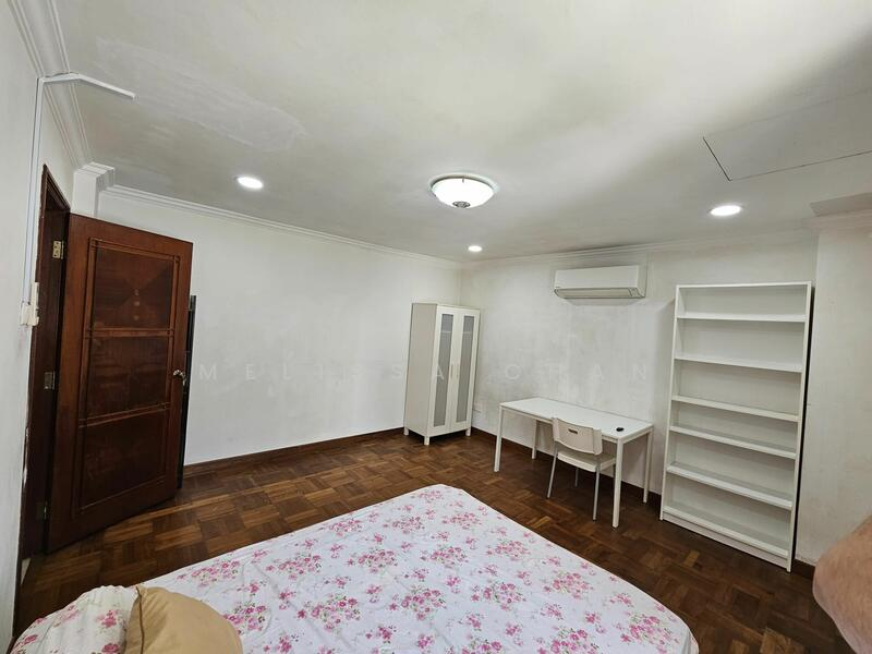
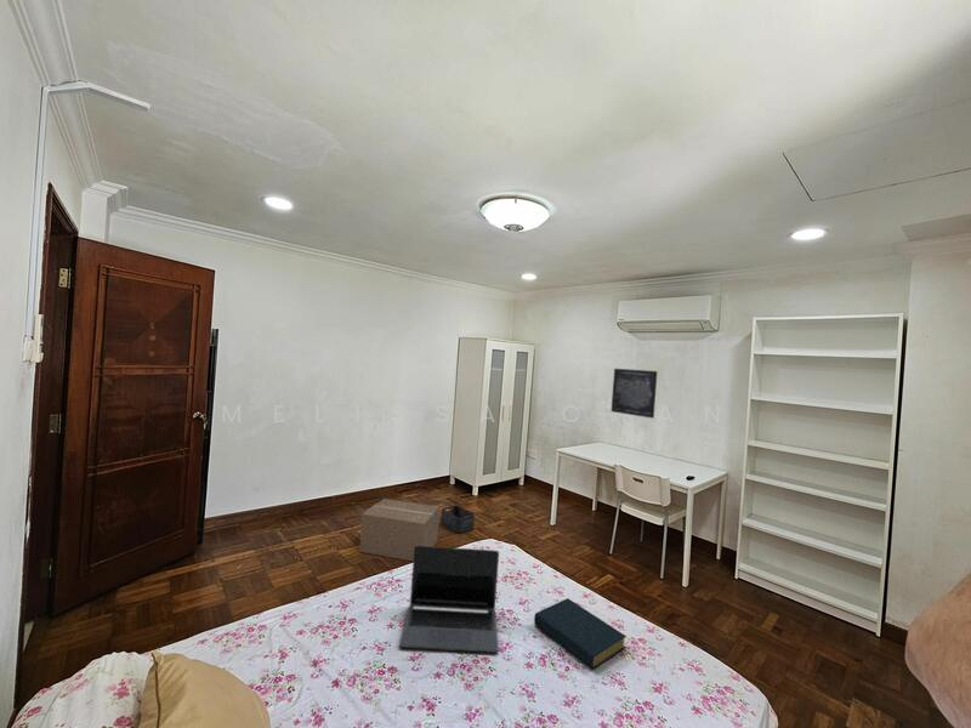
+ wall art [611,368,658,420]
+ laptop [398,546,500,654]
+ storage bin [439,504,476,534]
+ hardback book [533,597,628,670]
+ cardboard box [358,497,441,562]
